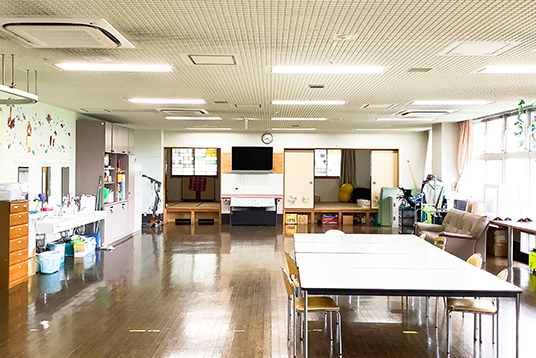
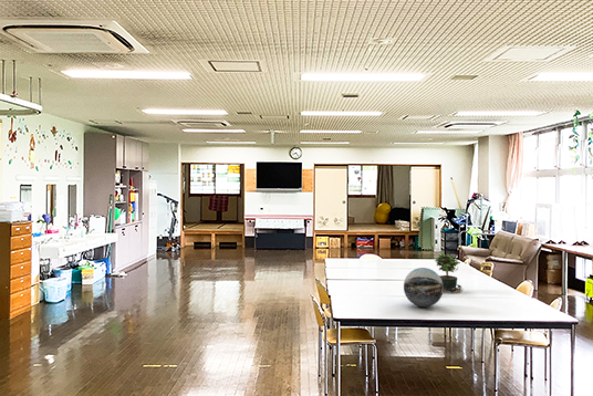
+ potted plant [434,250,464,294]
+ decorative orb [403,267,444,309]
